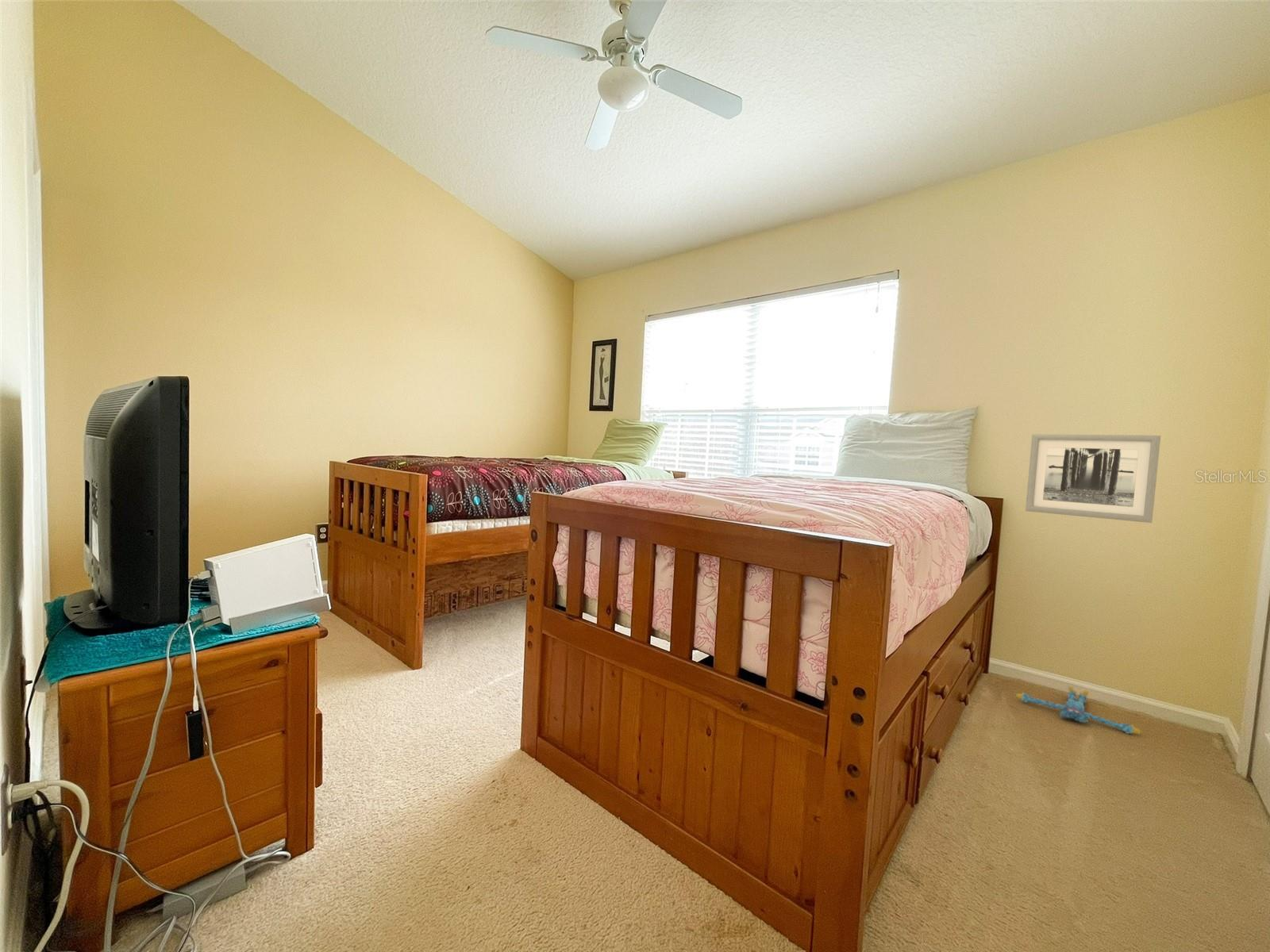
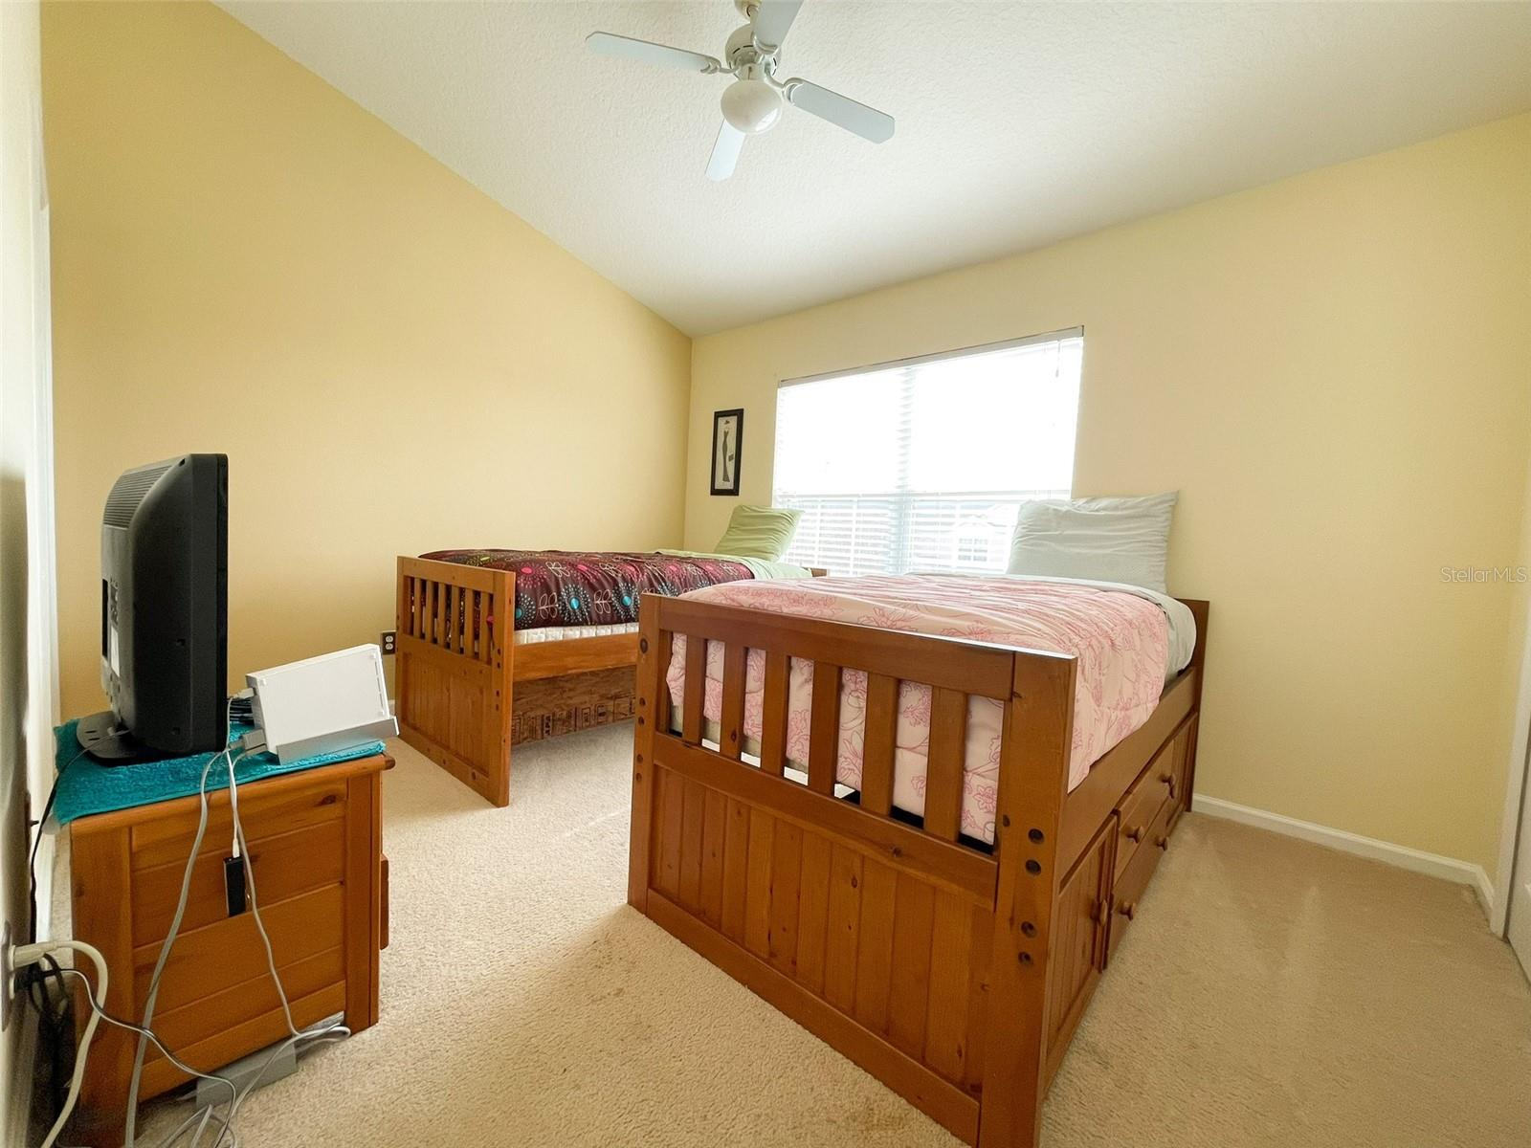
- wall art [1025,433,1161,524]
- plush toy [1015,685,1141,735]
